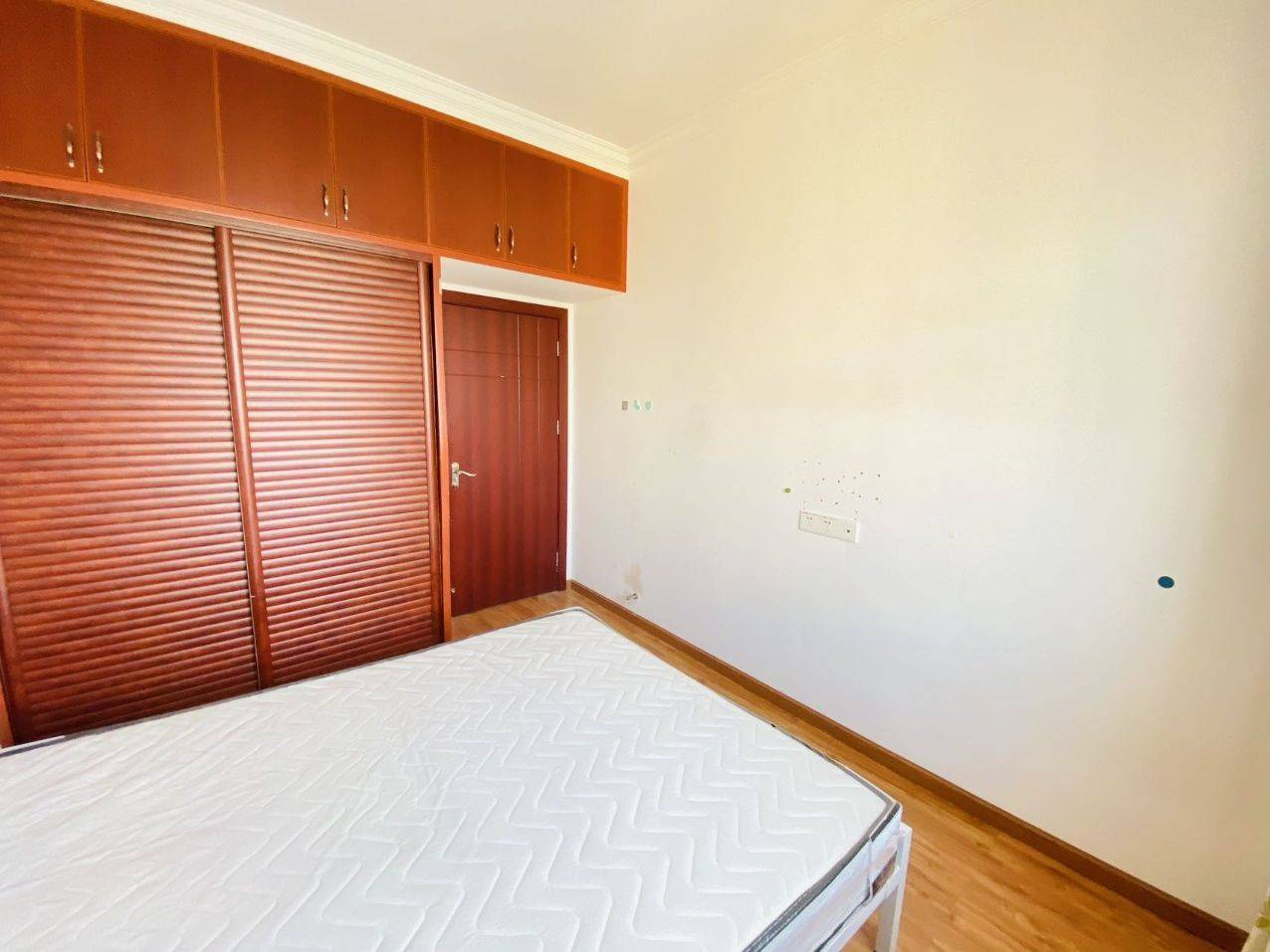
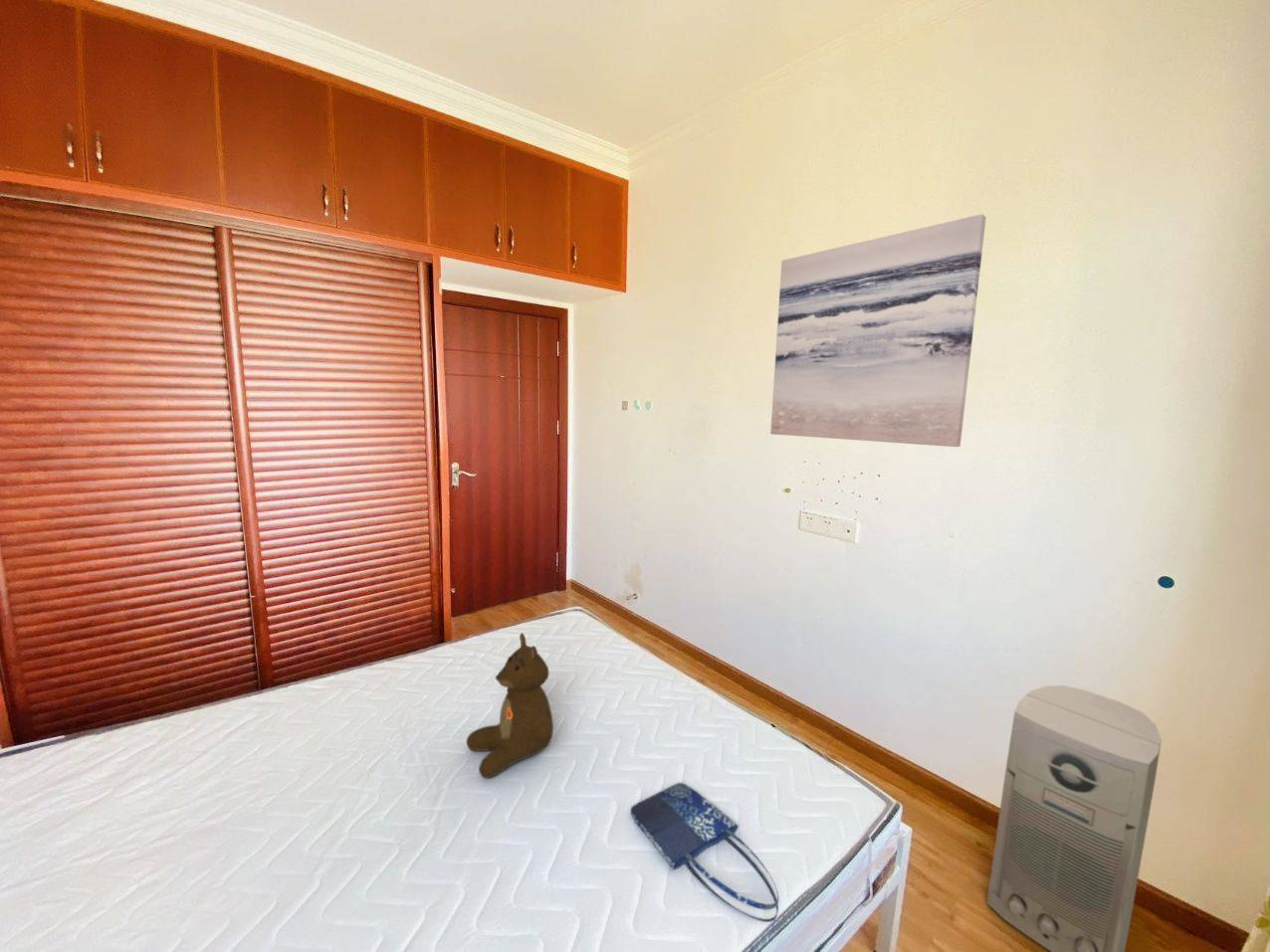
+ shopping bag [630,782,780,923]
+ teddy bear [466,633,554,779]
+ wall art [769,213,987,448]
+ air purifier [985,684,1163,952]
